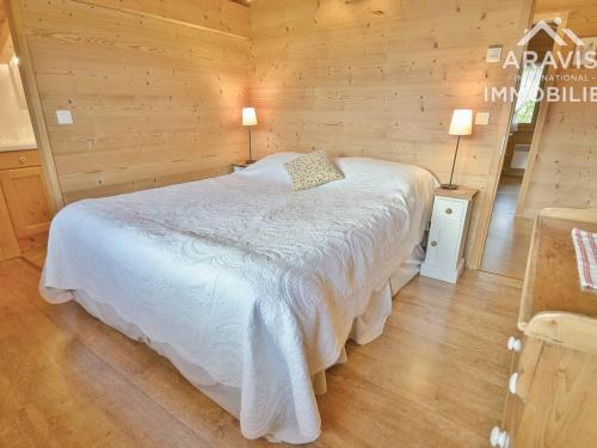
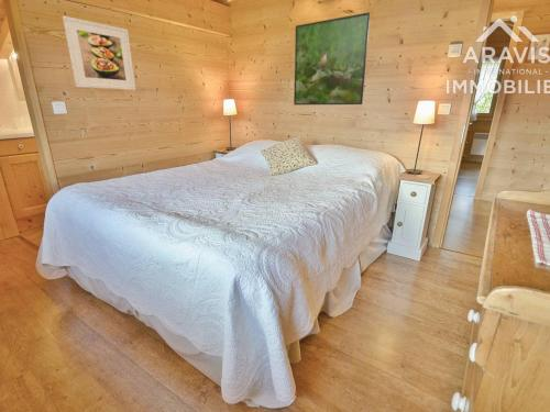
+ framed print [293,11,372,105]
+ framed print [62,14,136,91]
